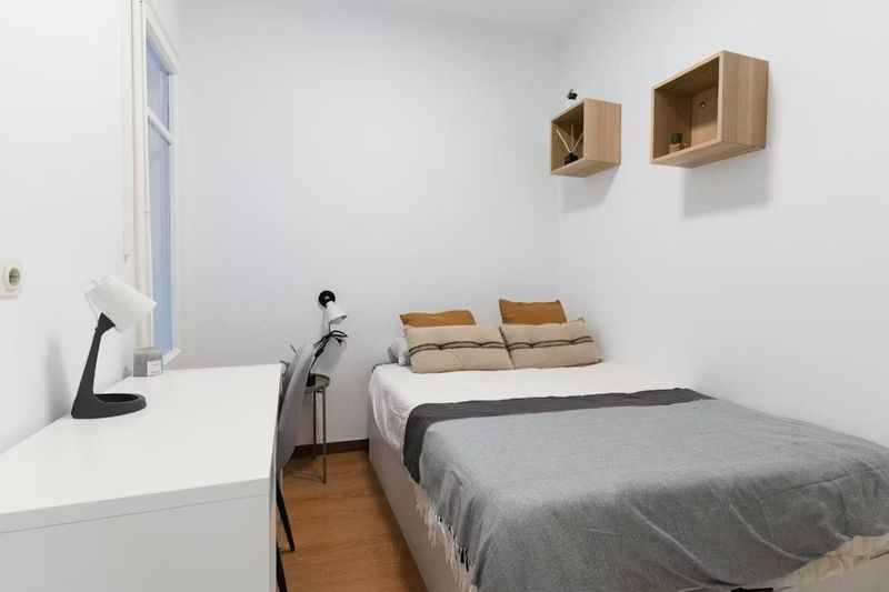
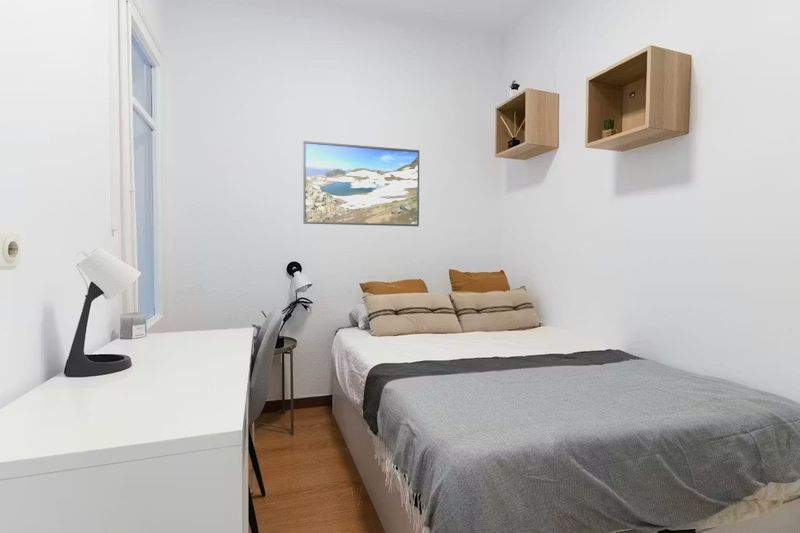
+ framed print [302,140,420,227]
